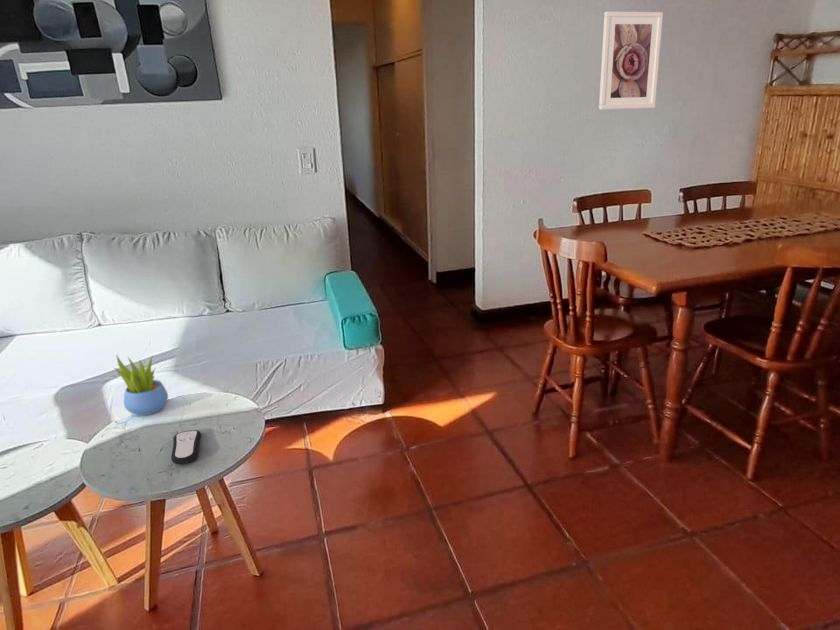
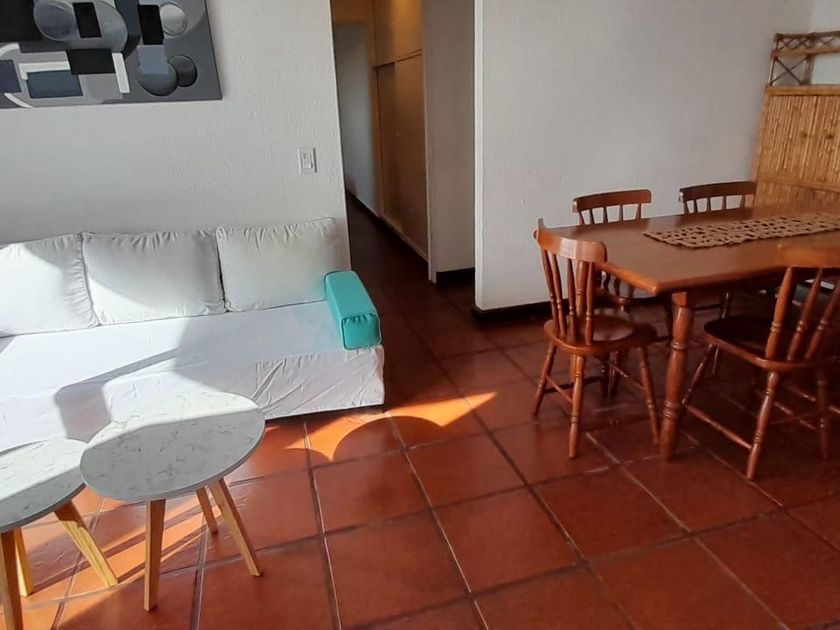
- succulent plant [113,355,169,416]
- remote control [170,429,202,465]
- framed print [598,11,664,111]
